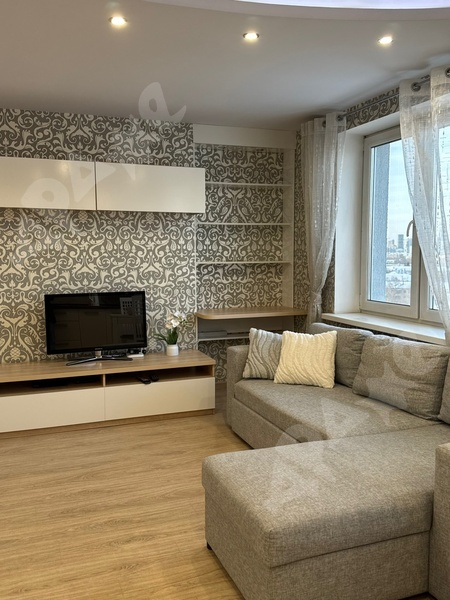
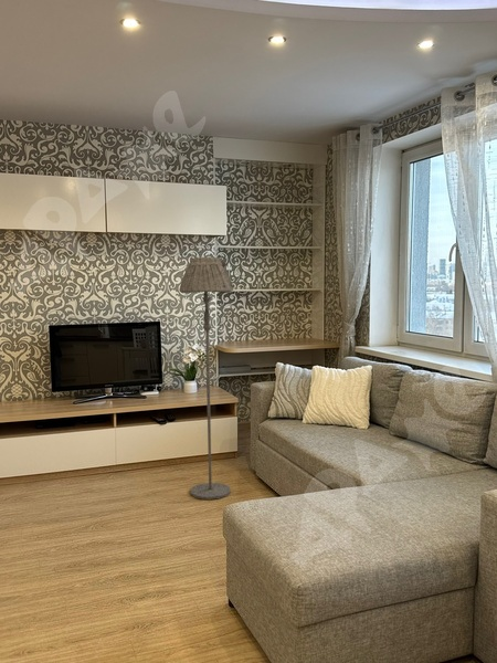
+ floor lamp [179,256,234,501]
